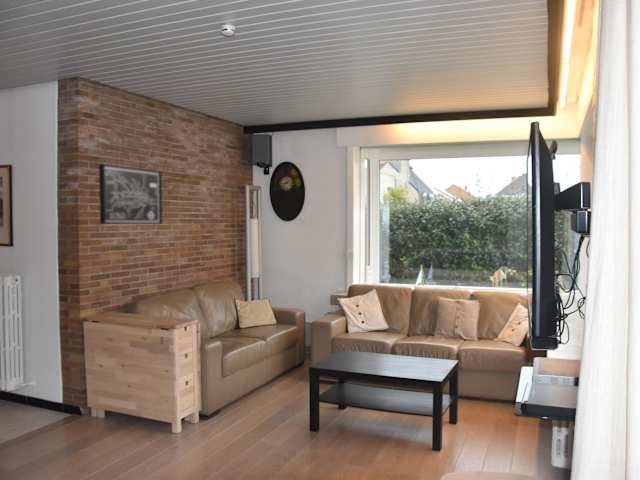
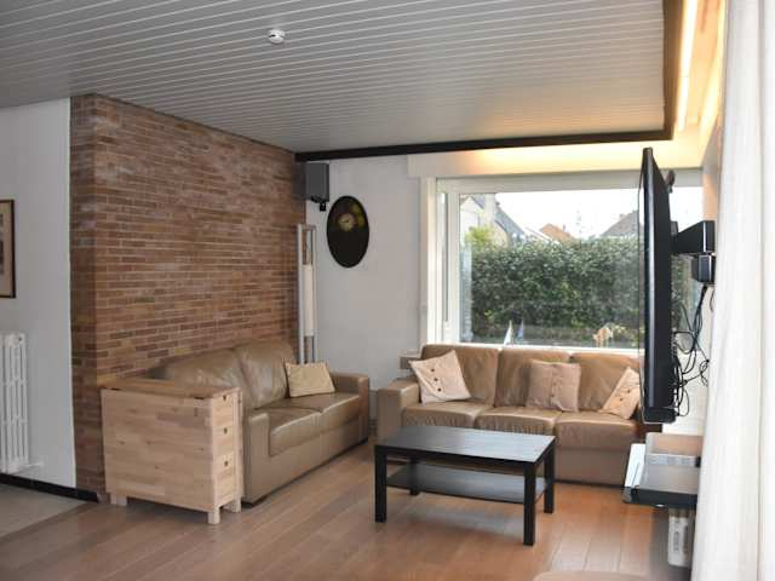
- wall art [98,163,163,225]
